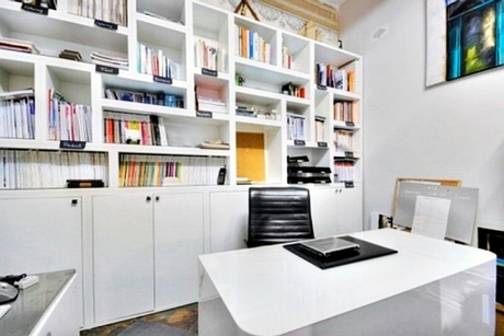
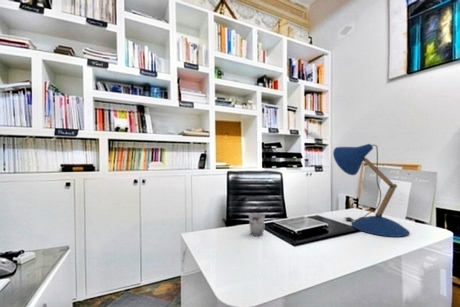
+ cup [248,212,266,237]
+ desk lamp [332,143,410,238]
